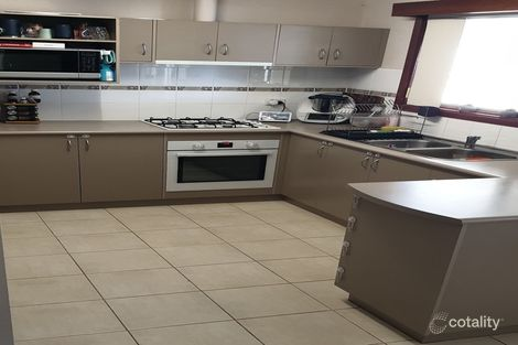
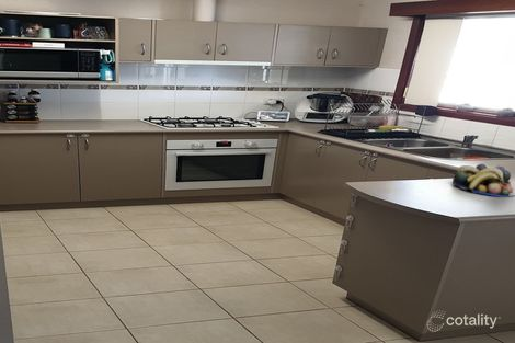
+ fruit bowl [451,163,515,198]
